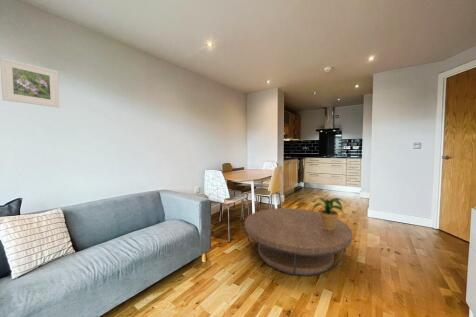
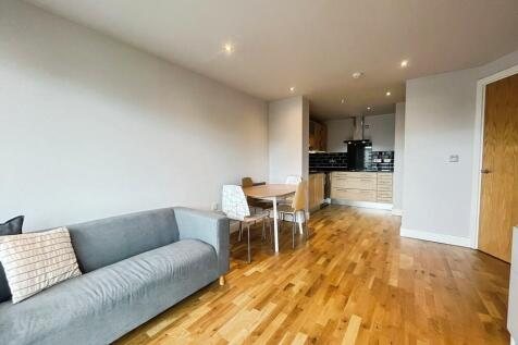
- coffee table [244,207,353,277]
- potted plant [311,197,345,230]
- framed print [0,56,60,108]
